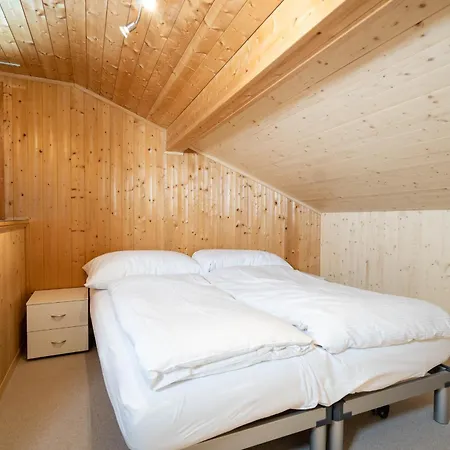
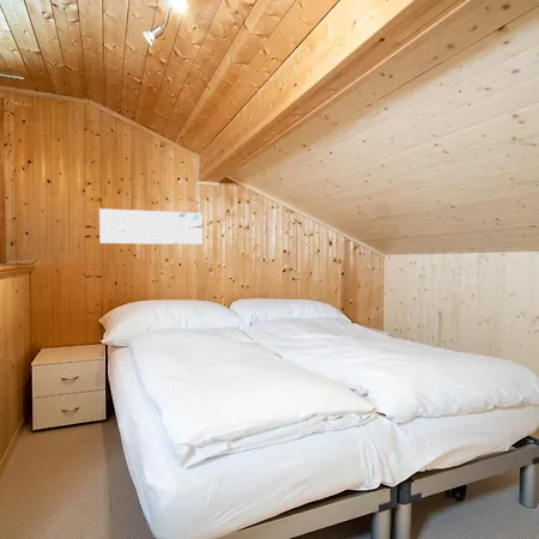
+ wall art [98,207,204,246]
